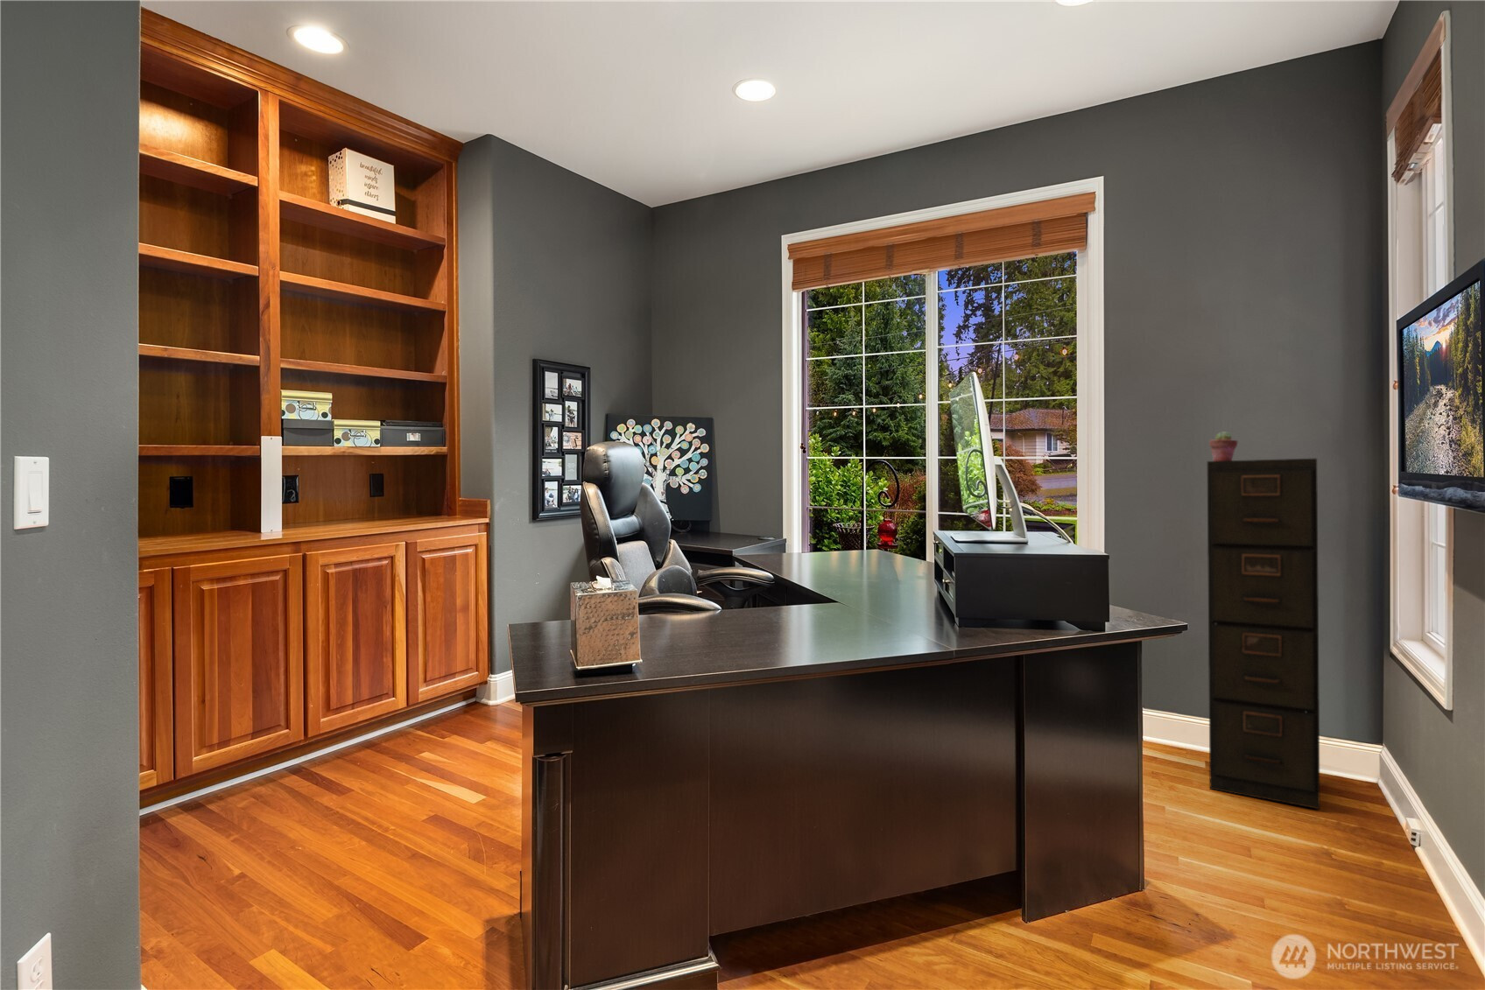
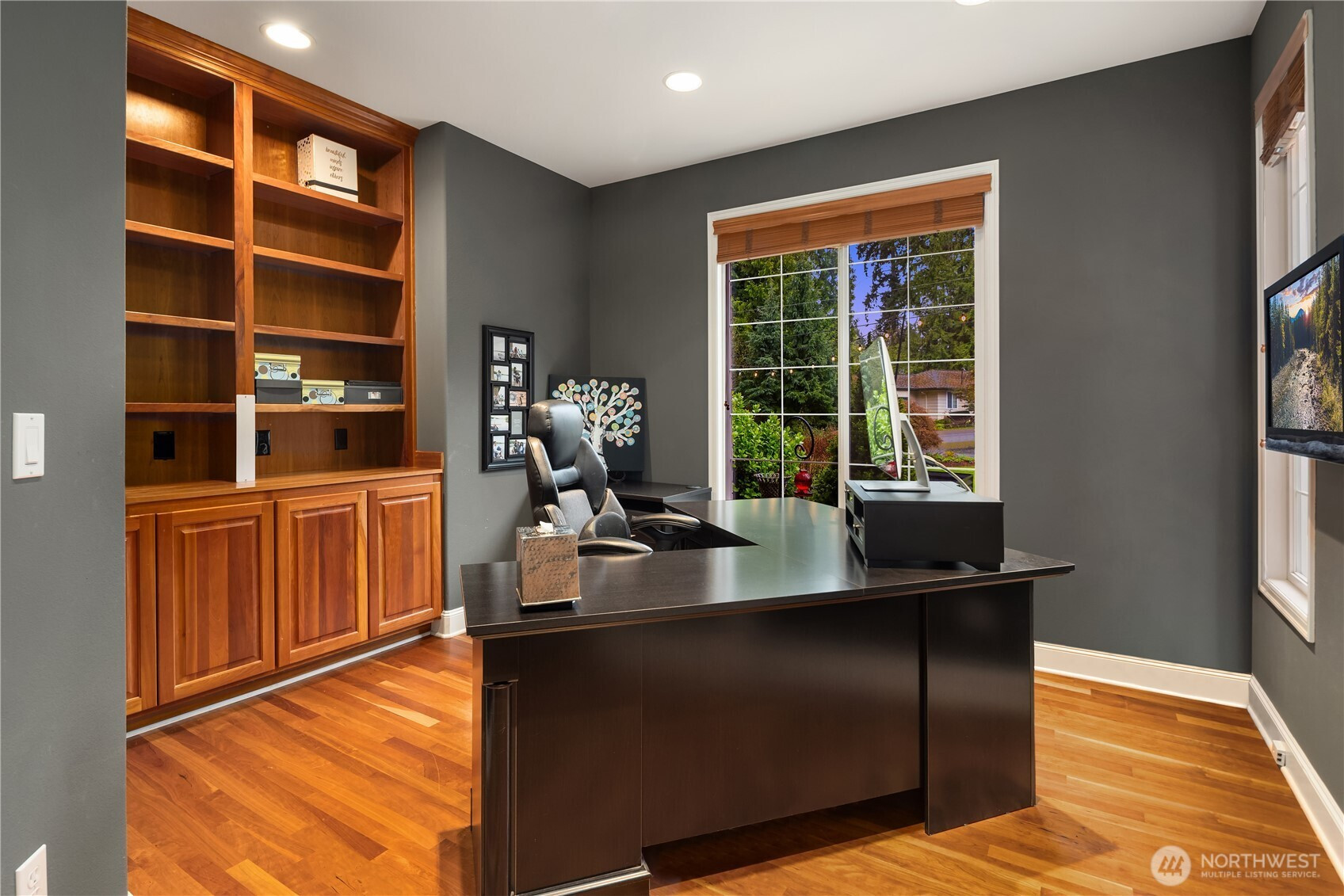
- filing cabinet [1207,457,1321,810]
- potted succulent [1209,431,1239,461]
